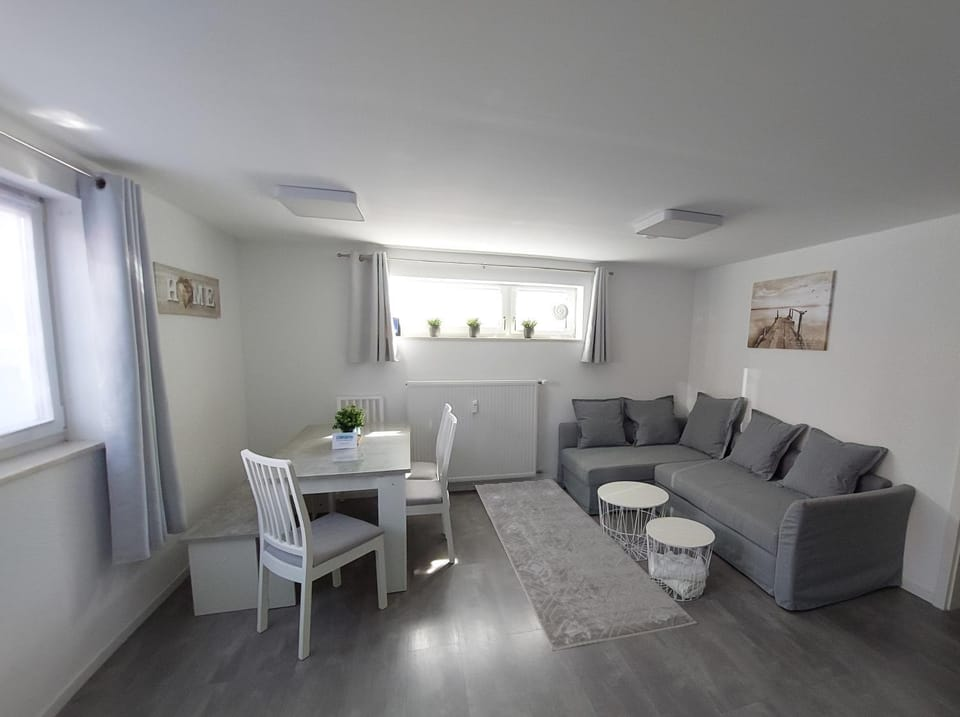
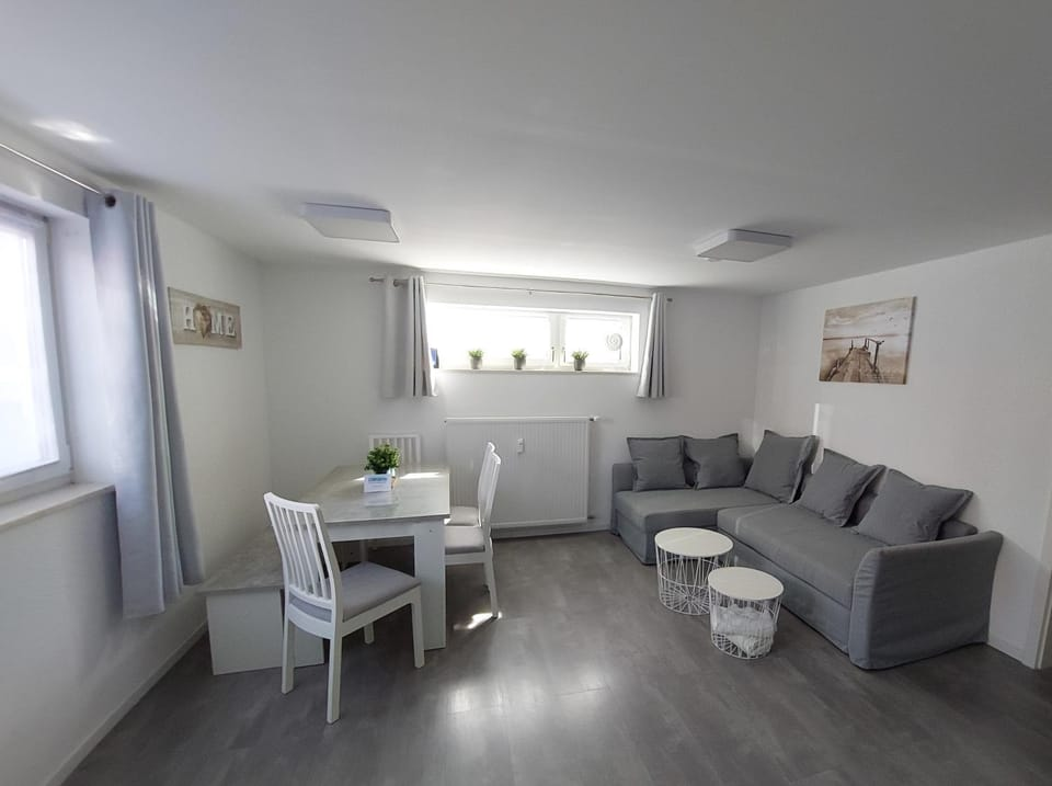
- rug [474,477,698,652]
